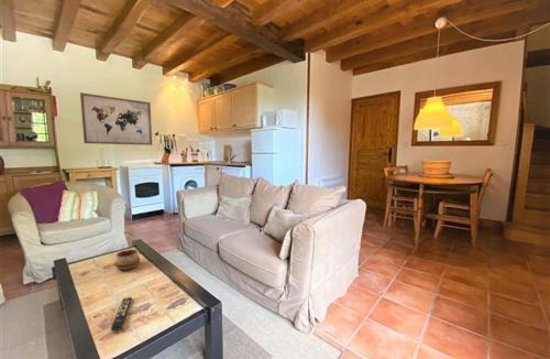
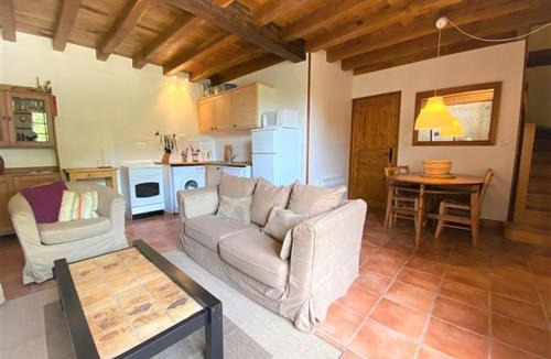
- decorative bowl [113,249,141,272]
- remote control [110,296,133,333]
- wall art [79,91,153,146]
